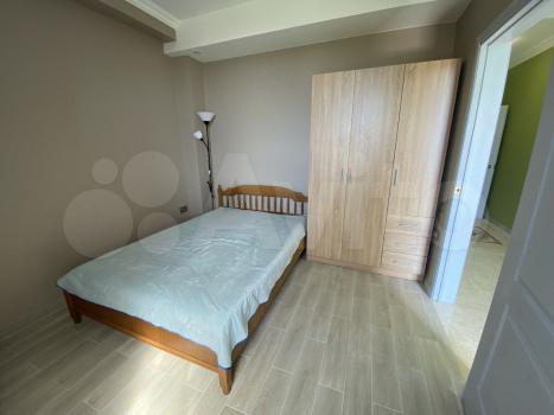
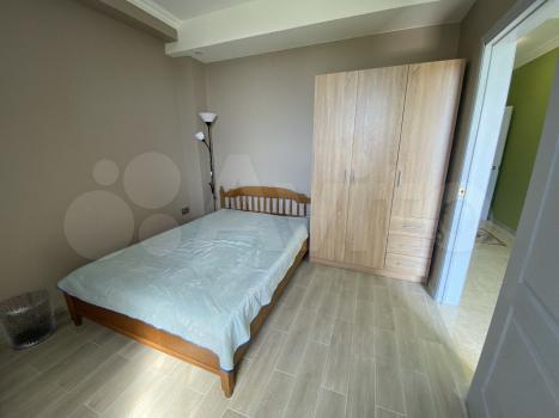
+ waste bin [0,288,57,350]
